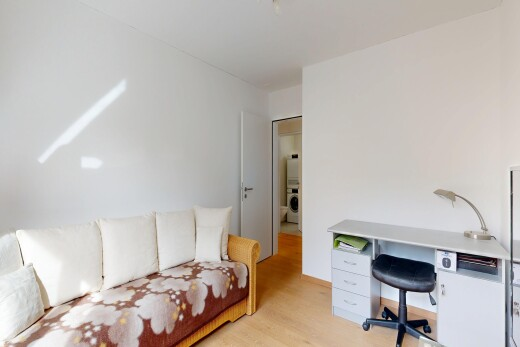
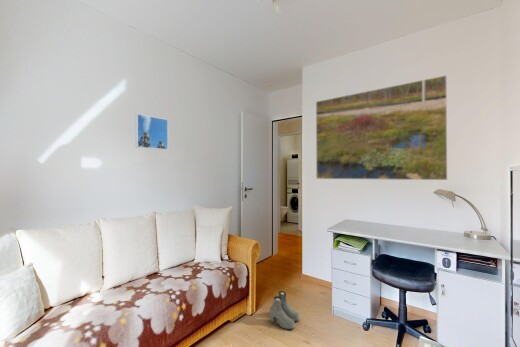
+ boots [269,290,300,330]
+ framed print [315,74,448,181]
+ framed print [135,113,169,151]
